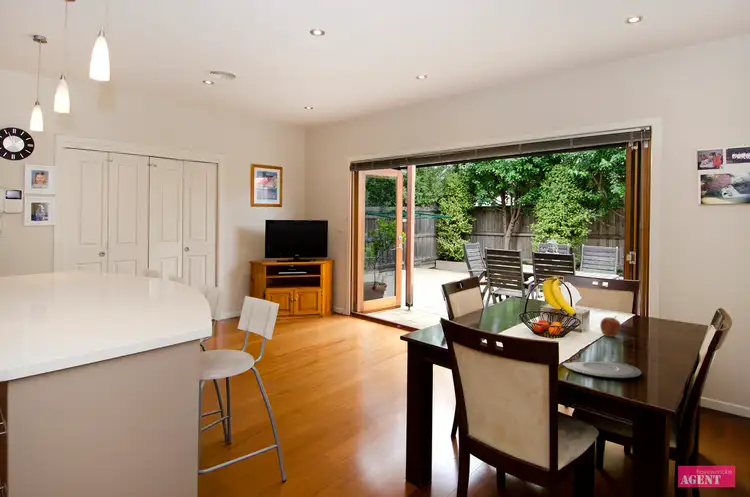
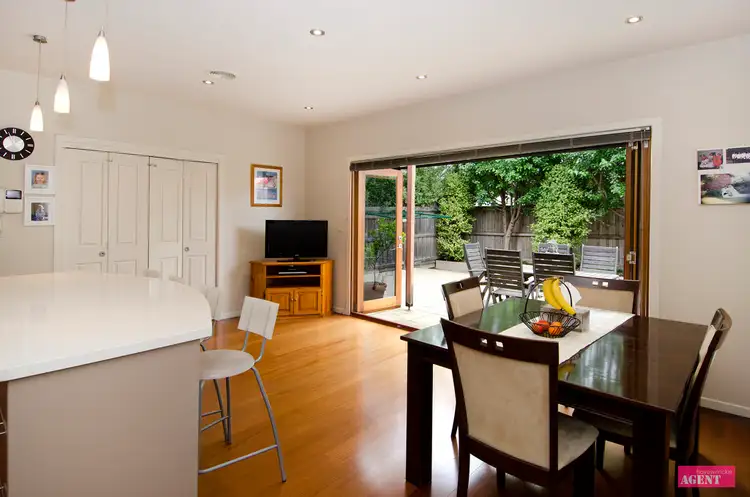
- plate [562,360,643,379]
- apple [599,316,622,338]
